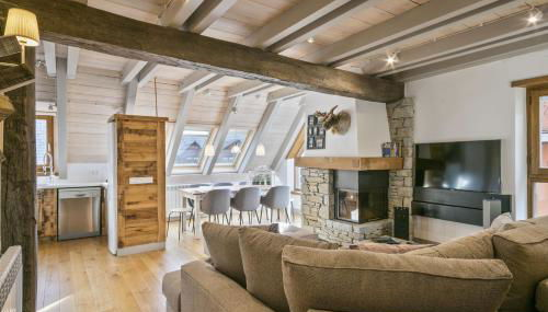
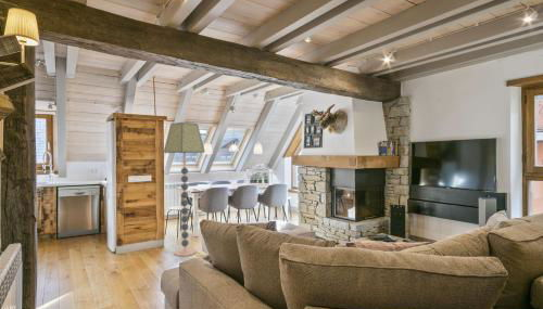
+ floor lamp [163,121,206,257]
